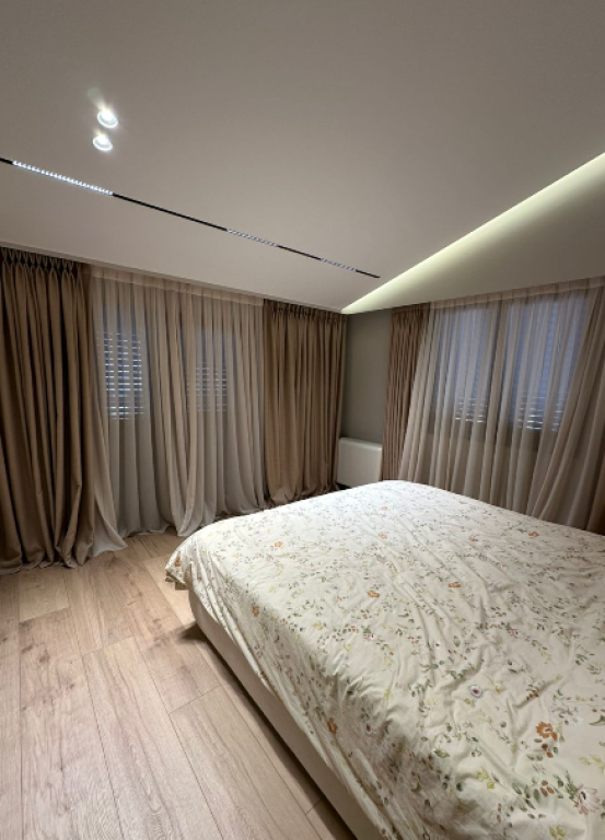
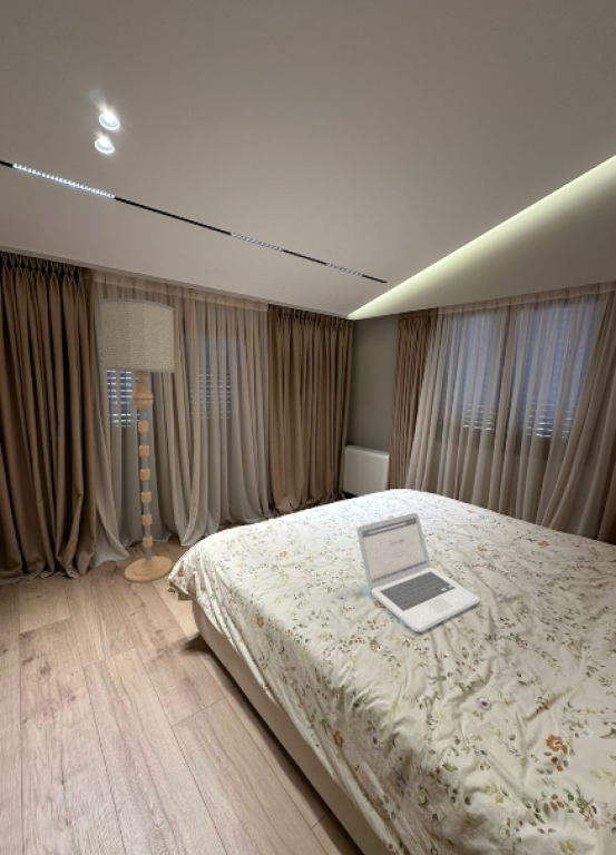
+ floor lamp [99,297,177,583]
+ laptop [356,512,481,632]
